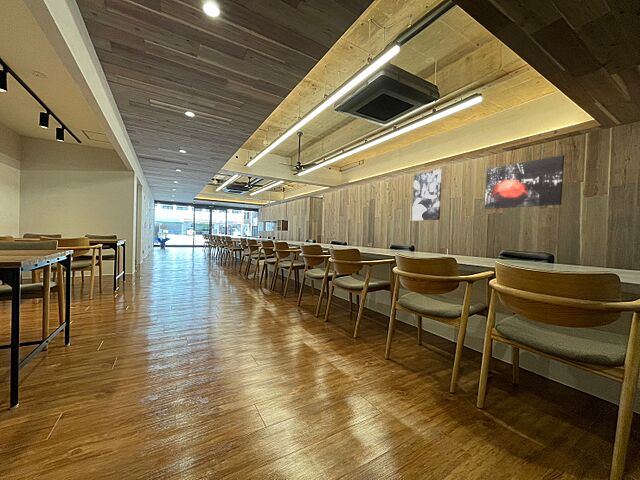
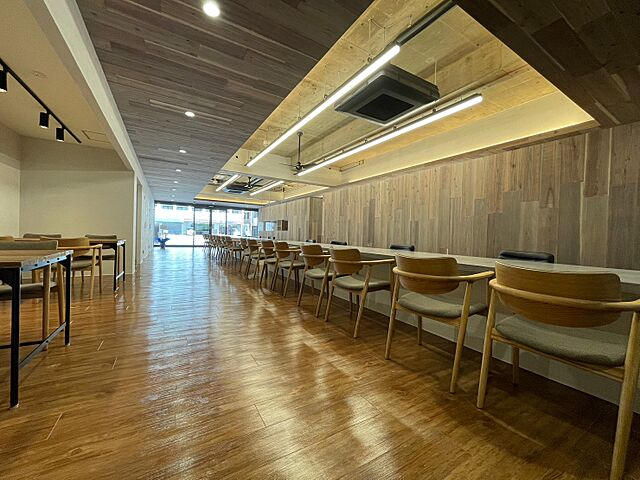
- wall art [411,168,443,221]
- wall art [484,154,565,210]
